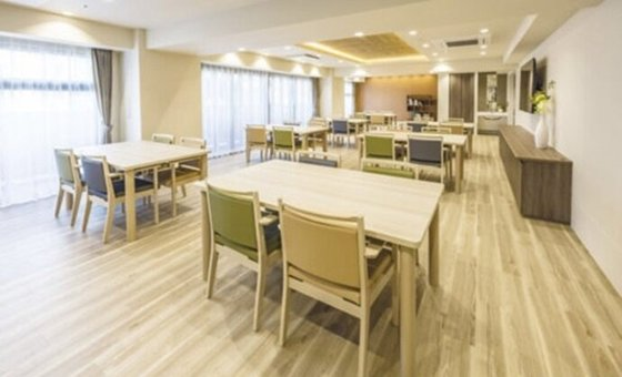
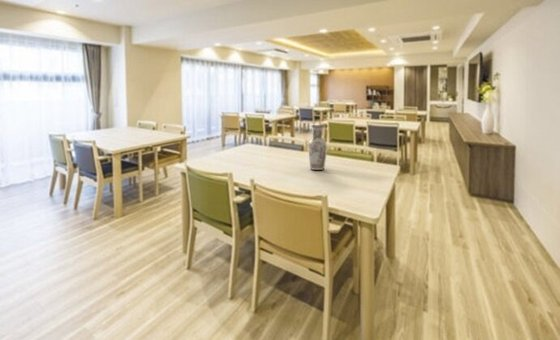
+ vase [308,124,328,171]
